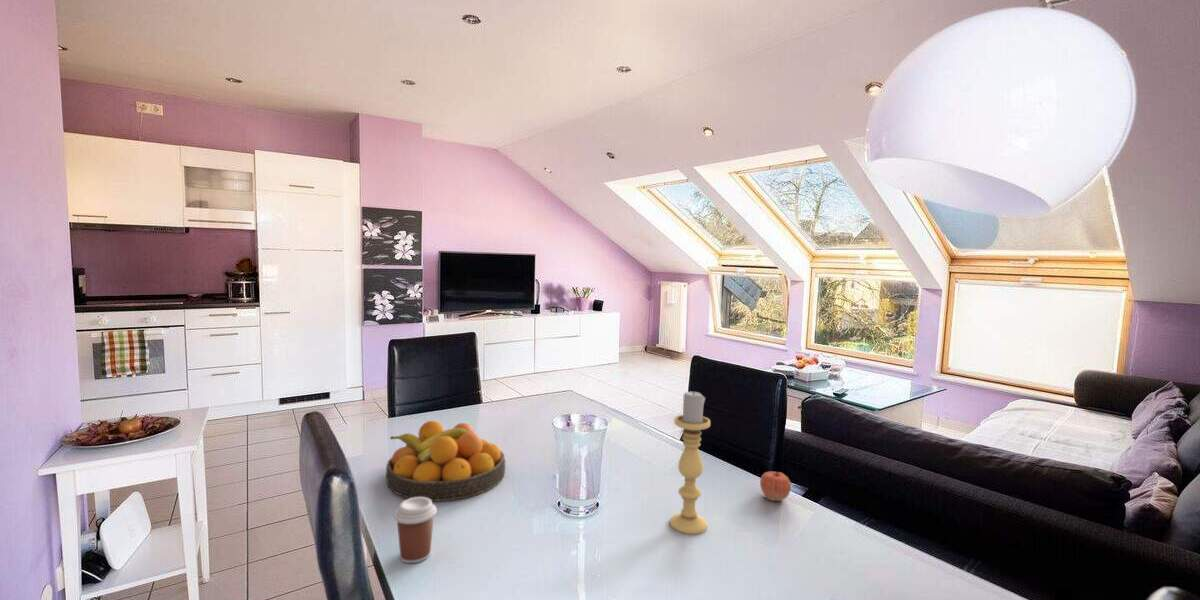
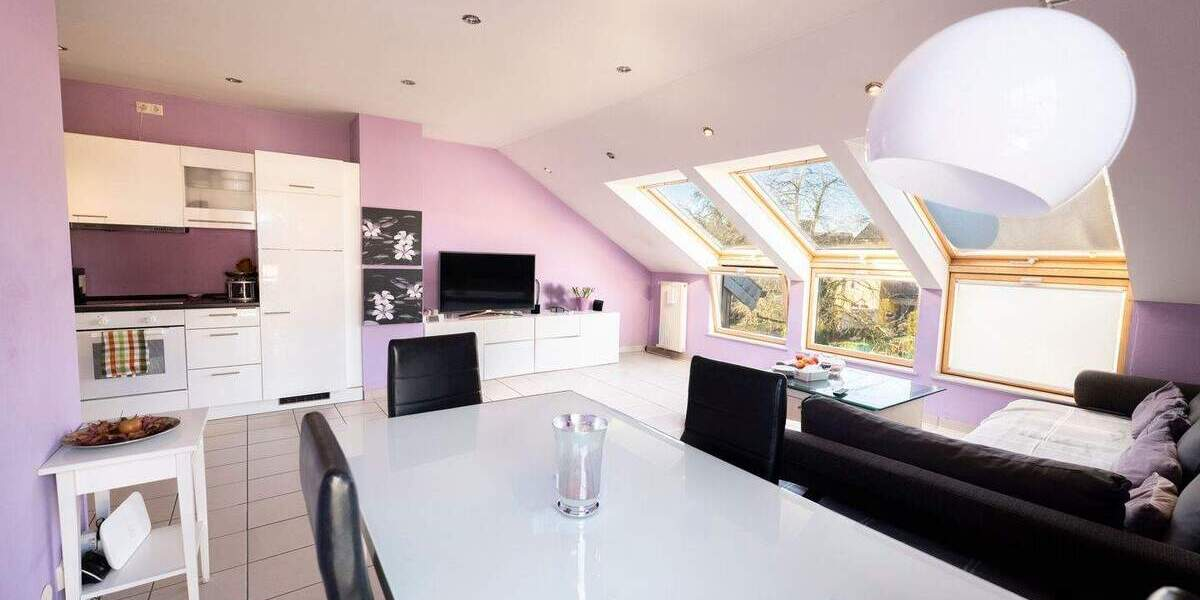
- apple [759,471,792,502]
- coffee cup [393,497,438,564]
- fruit bowl [385,420,506,502]
- candle holder [669,390,711,535]
